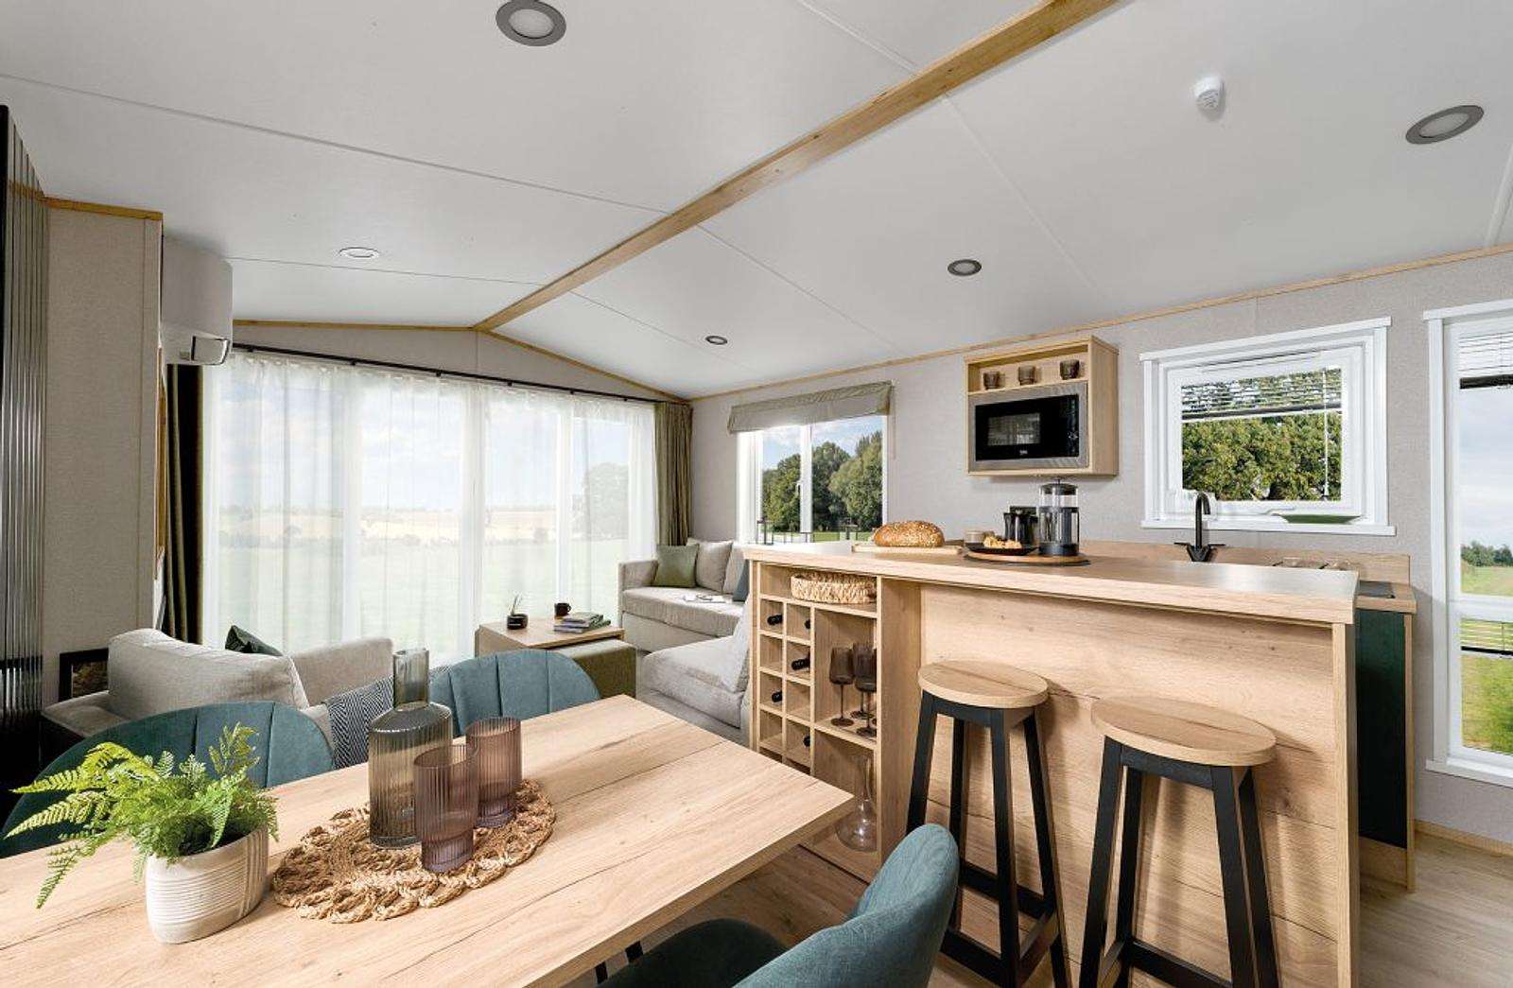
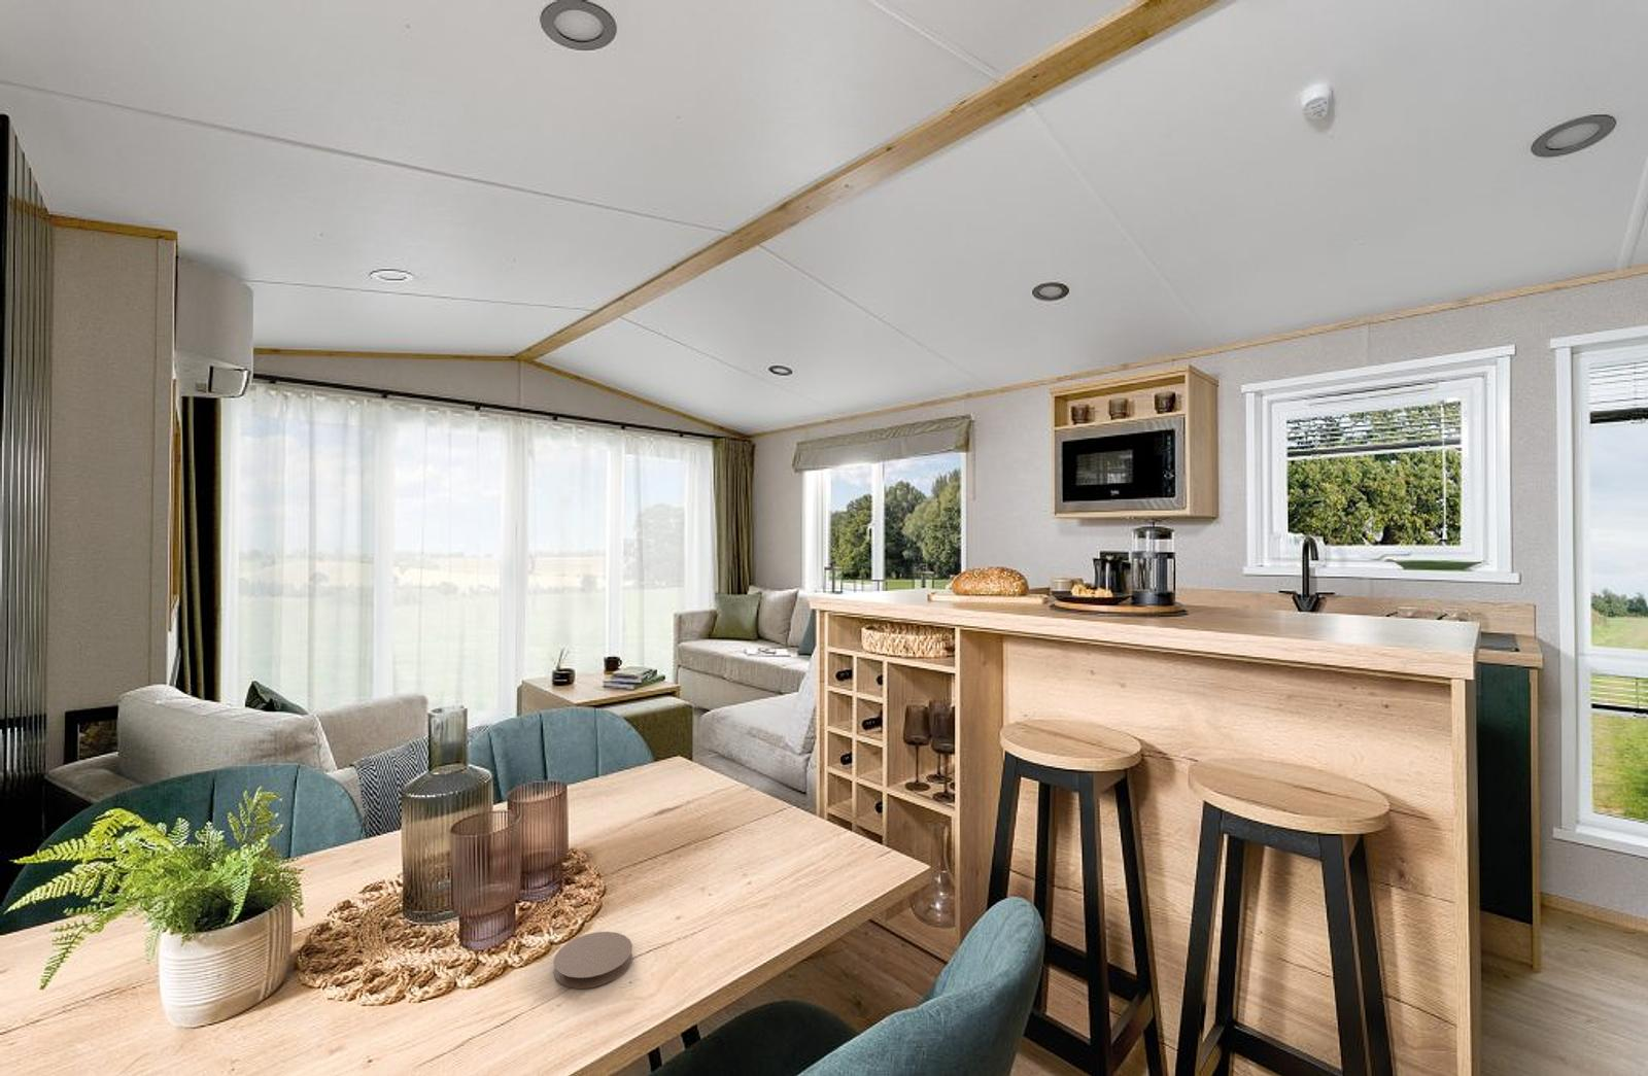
+ coaster [553,931,633,990]
